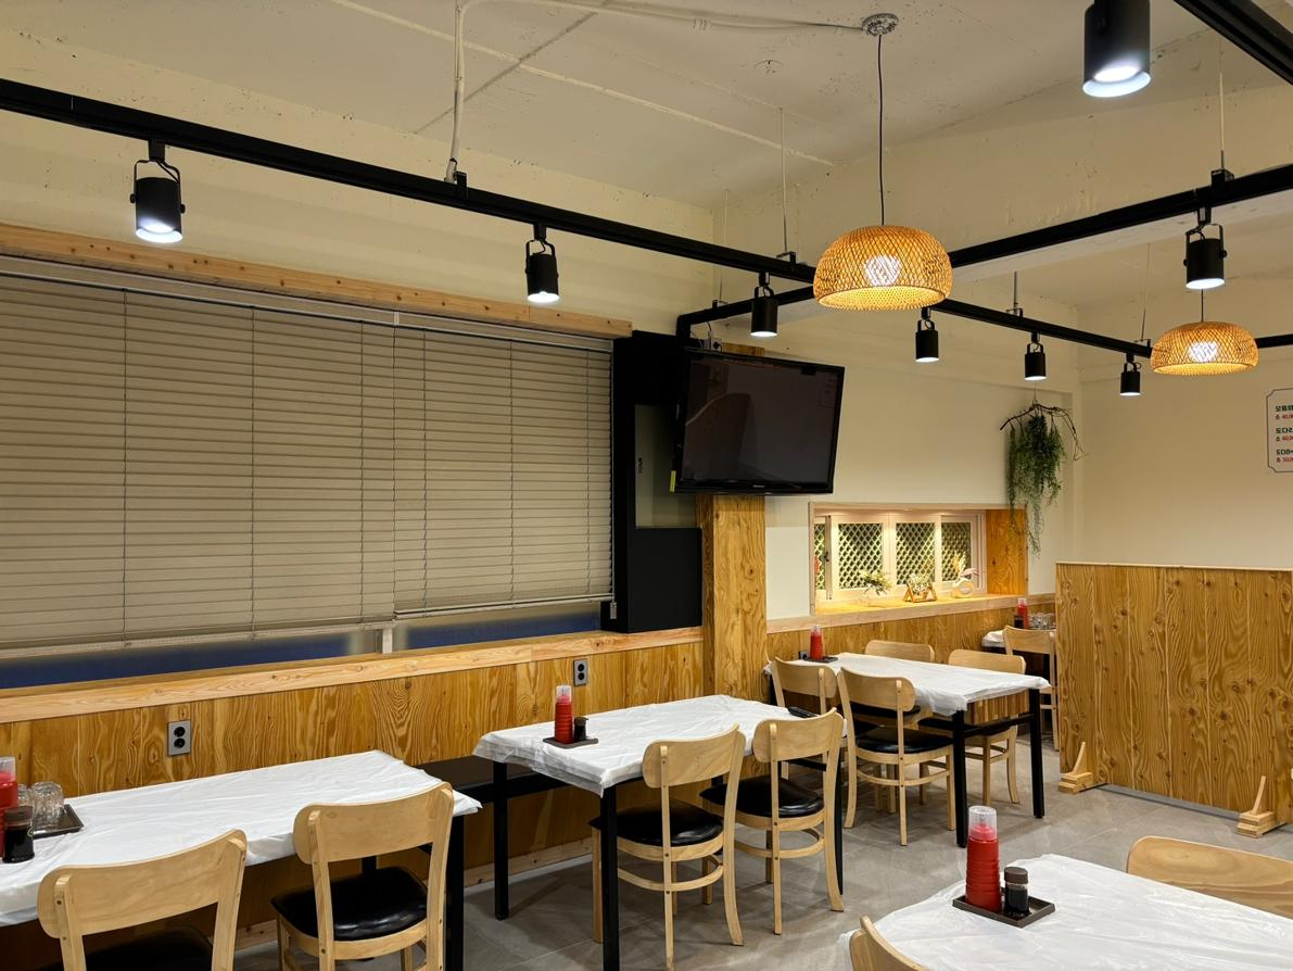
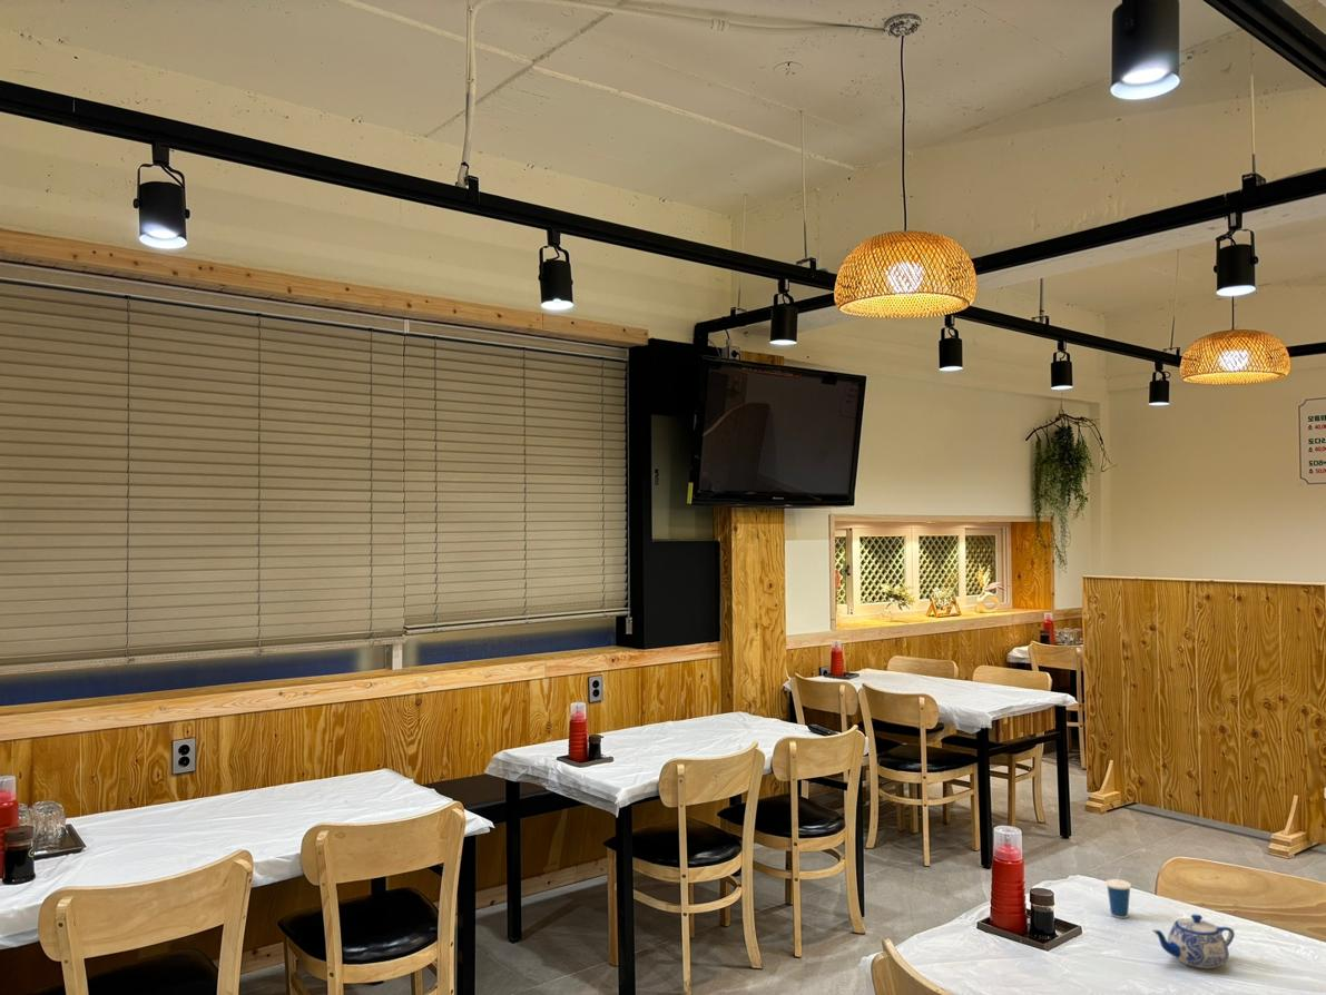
+ cup [1104,867,1132,919]
+ teapot [1151,914,1236,969]
